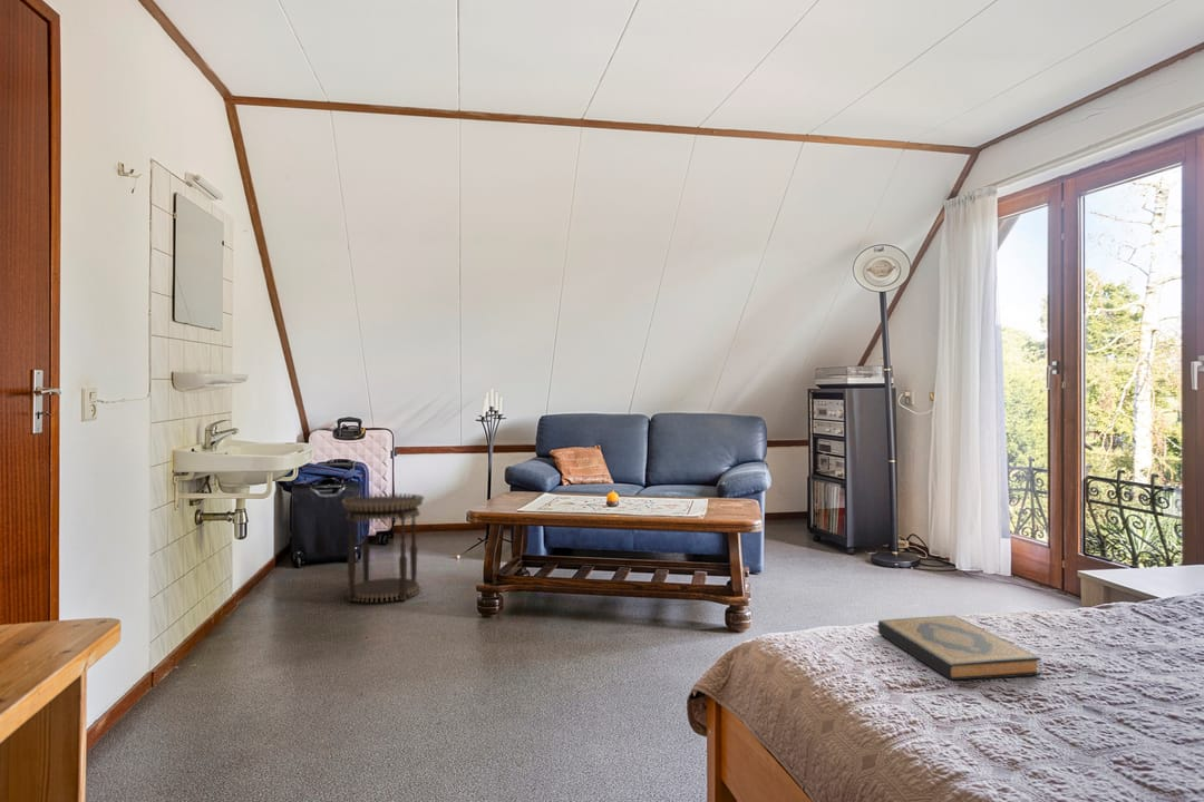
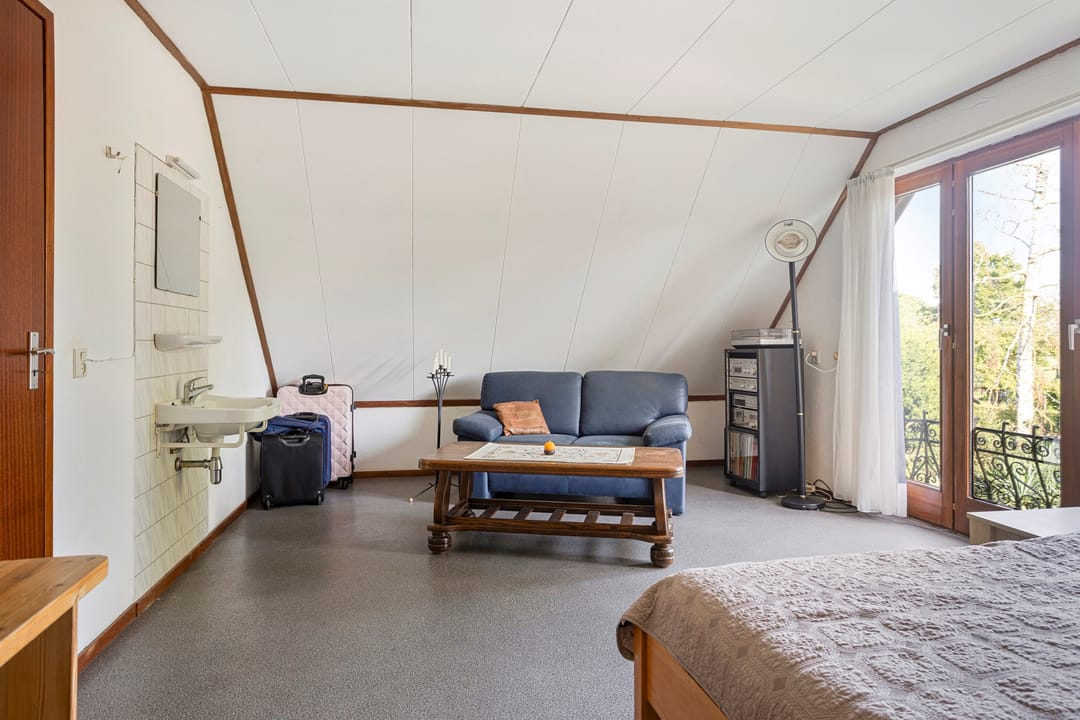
- hardback book [876,615,1042,681]
- side table [341,492,426,604]
